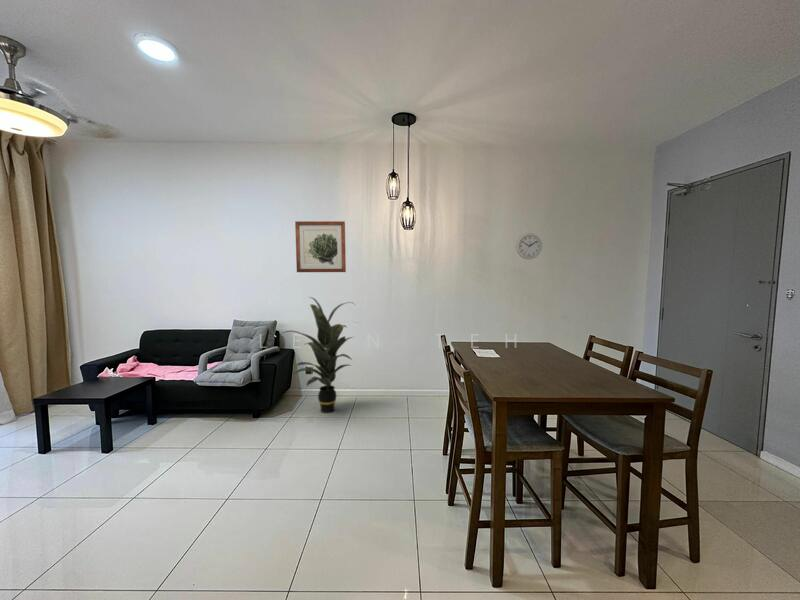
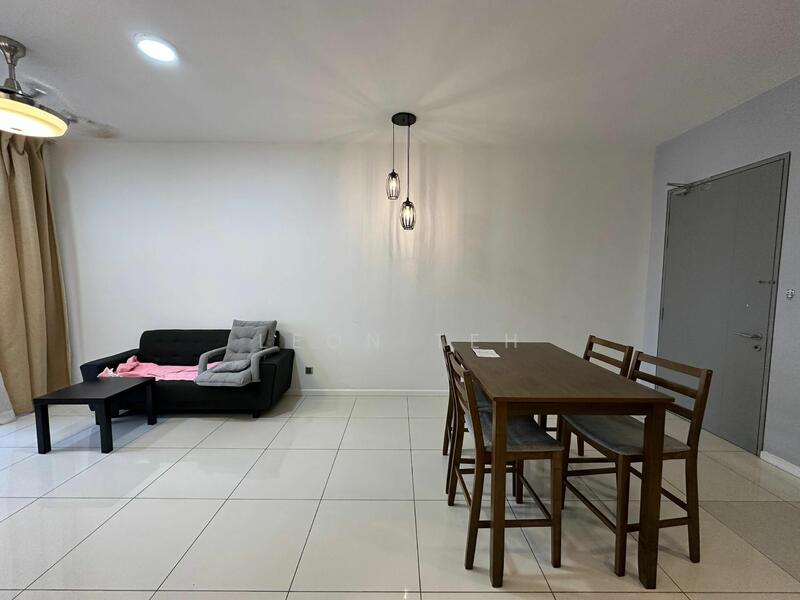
- indoor plant [282,296,355,414]
- wall clock [515,232,543,260]
- wall art [294,220,347,273]
